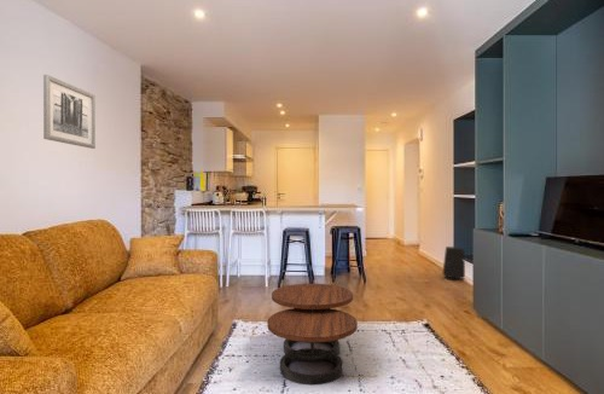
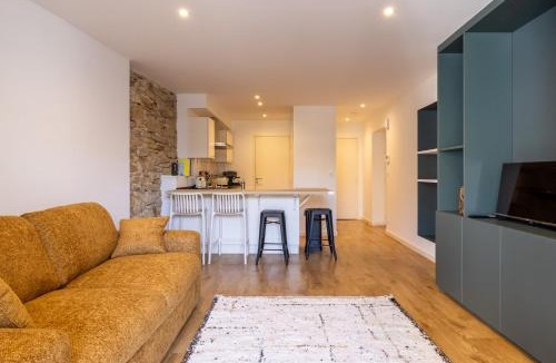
- speaker [442,245,466,282]
- wall art [42,74,97,150]
- coffee table [266,283,359,387]
